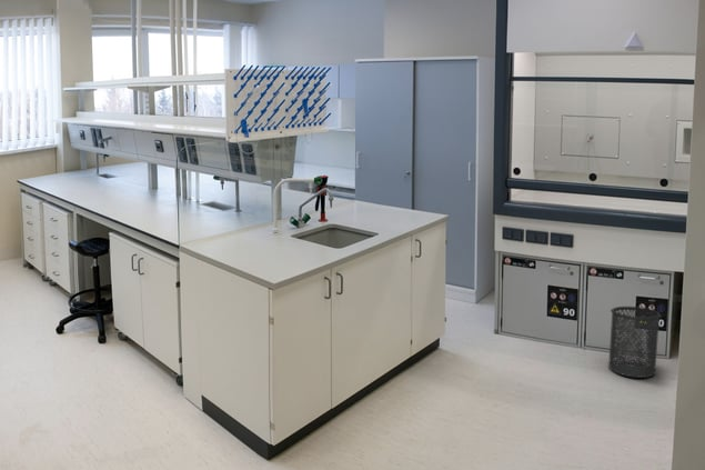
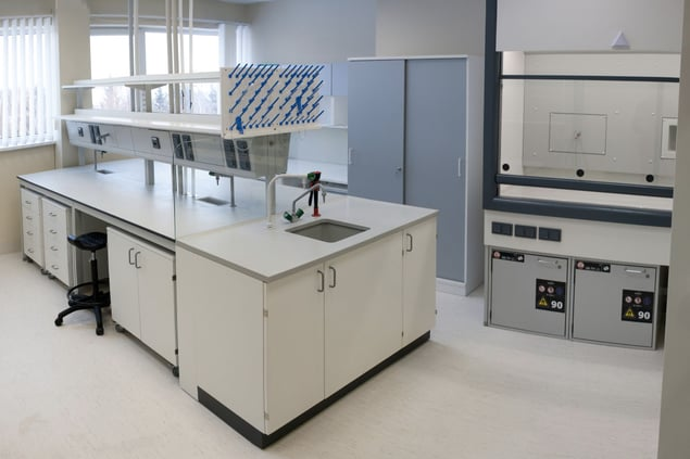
- trash can [607,306,663,379]
